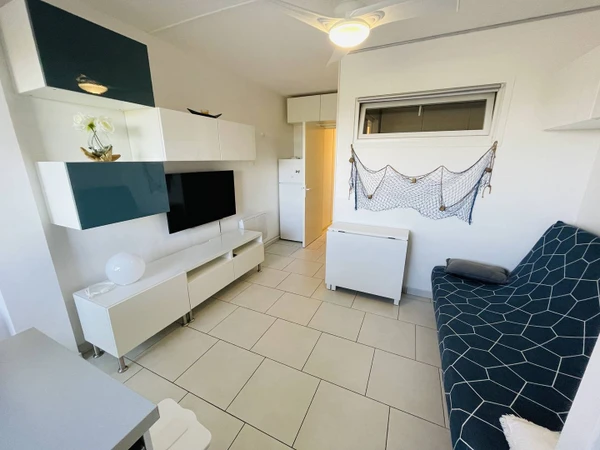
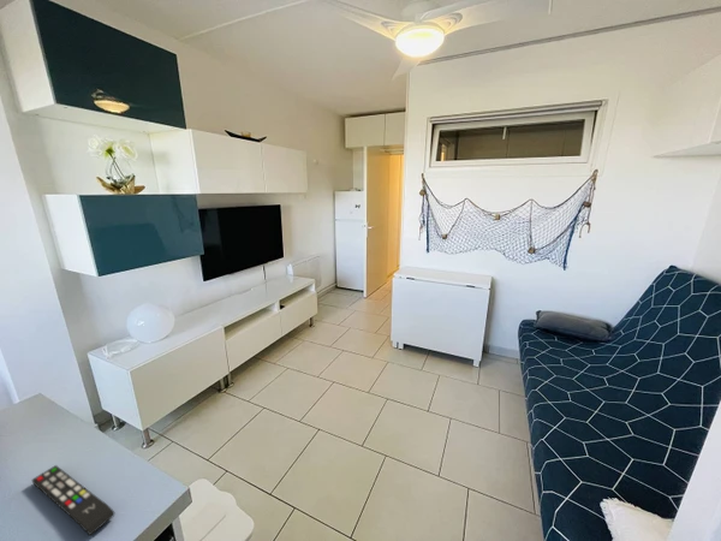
+ remote control [31,464,115,536]
